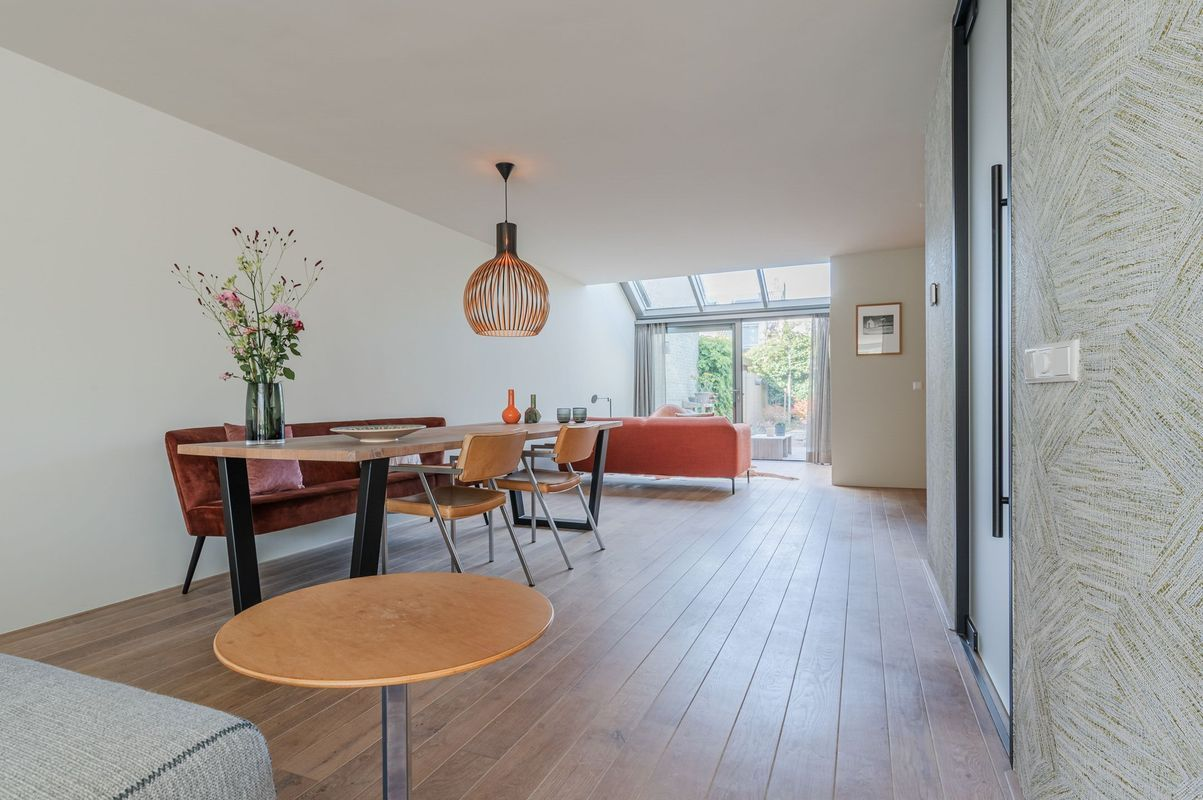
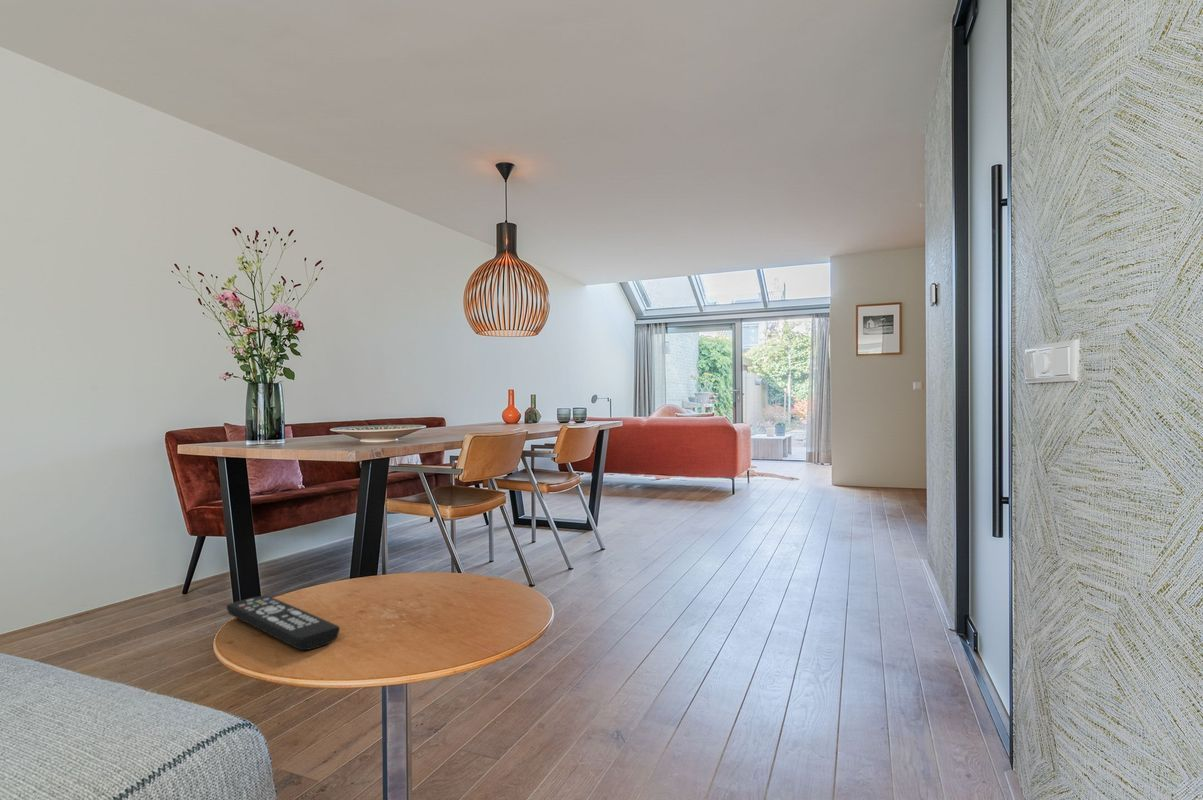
+ remote control [226,594,341,651]
